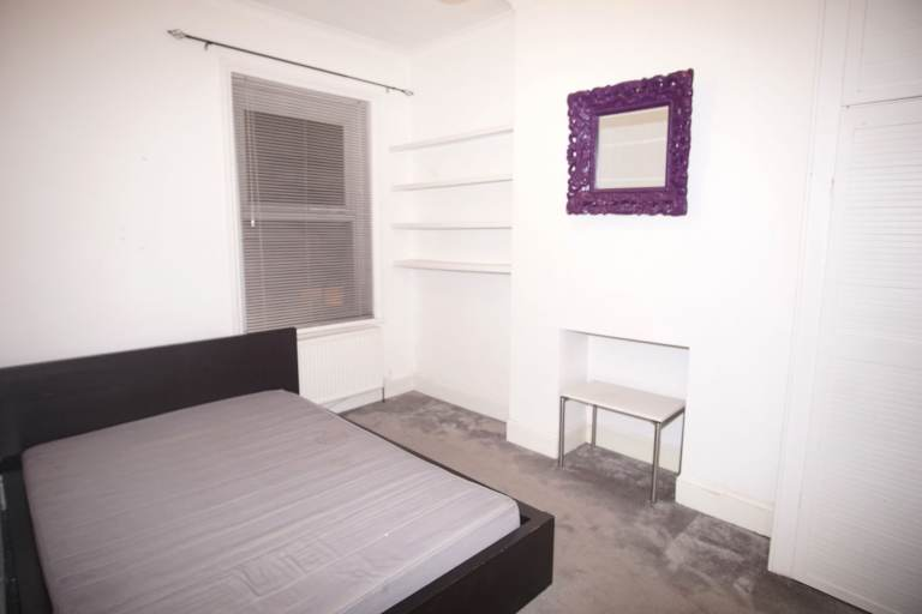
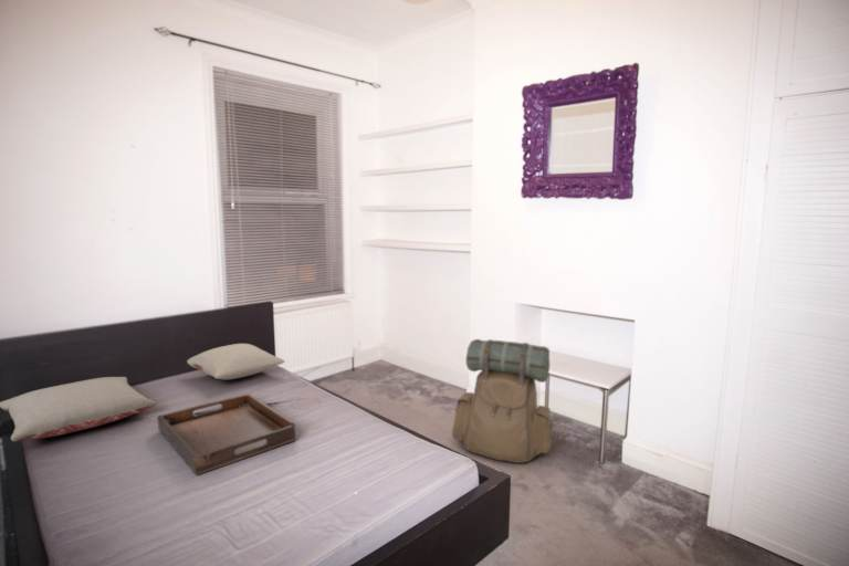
+ pillow [0,376,157,442]
+ backpack [451,338,554,464]
+ pillow [186,343,286,380]
+ serving tray [156,392,296,476]
